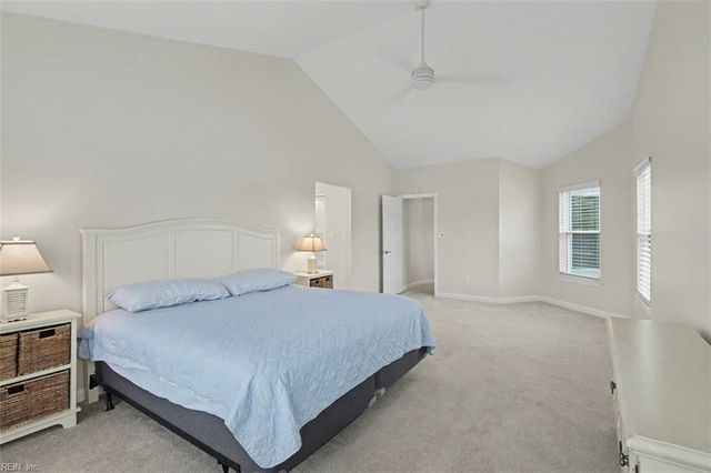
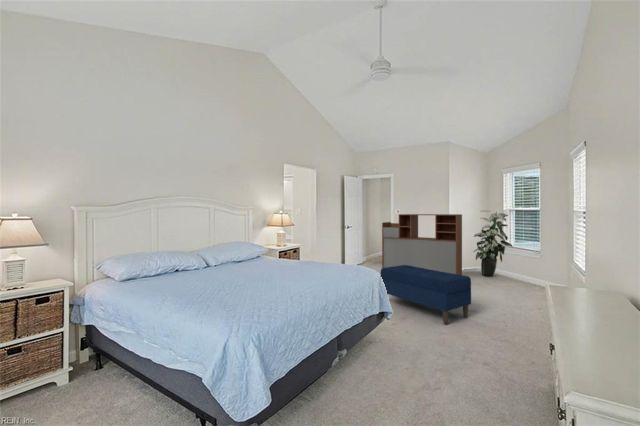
+ indoor plant [472,209,514,278]
+ bench [380,265,472,325]
+ storage cabinet [381,213,463,275]
